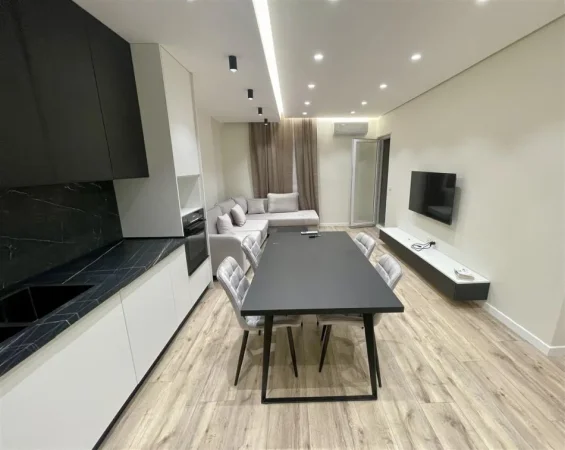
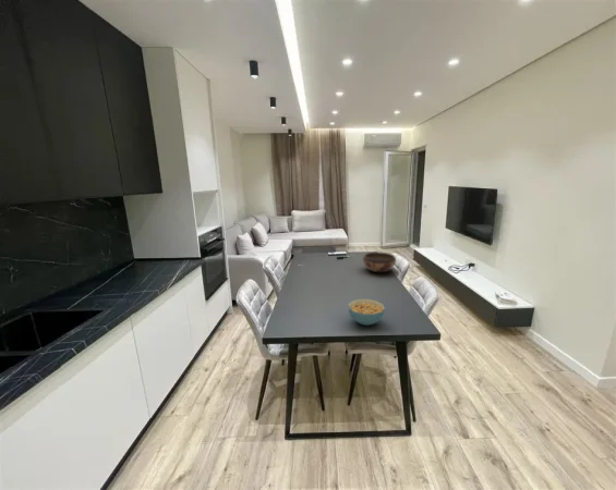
+ decorative bowl [362,252,397,273]
+ cereal bowl [347,298,386,327]
